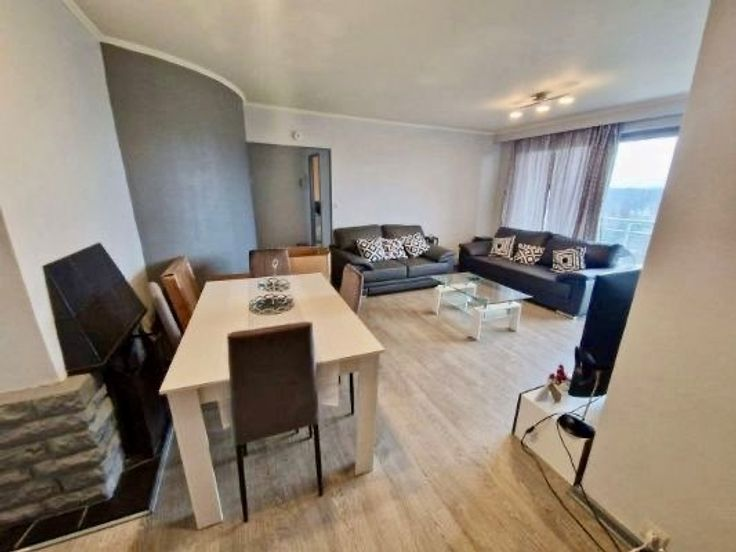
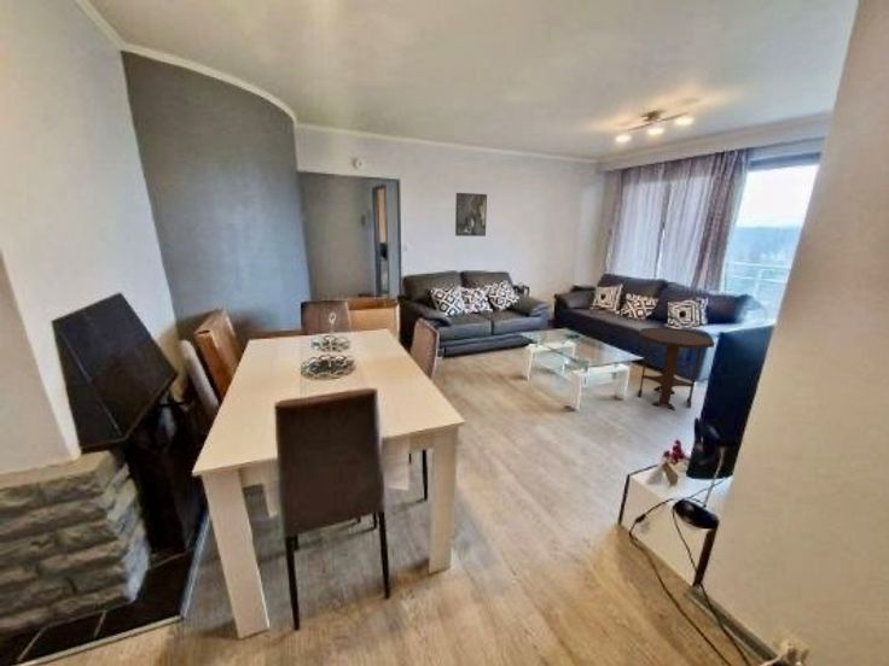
+ side table [637,326,715,411]
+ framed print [454,192,488,238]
